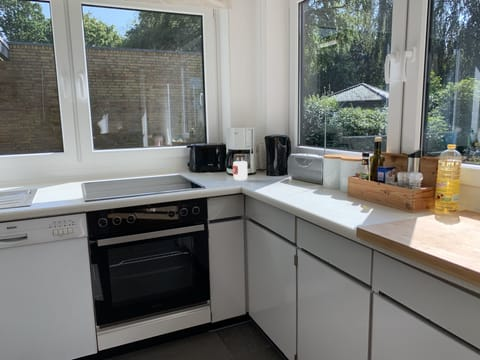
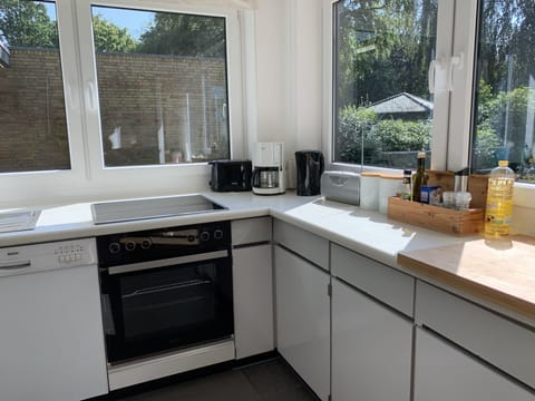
- jar [231,153,249,181]
